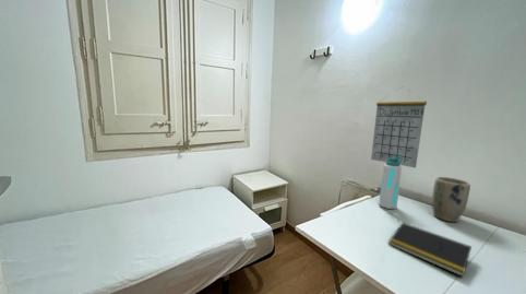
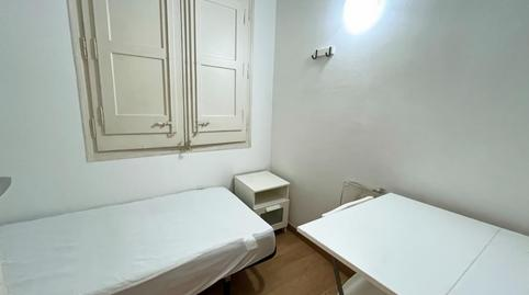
- notepad [387,222,473,278]
- plant pot [431,176,471,223]
- water bottle [378,156,404,210]
- calendar [370,85,428,169]
